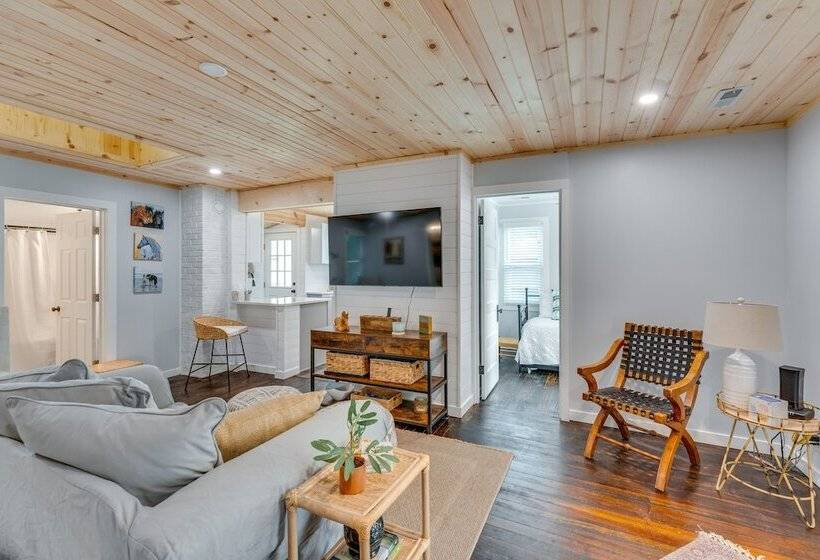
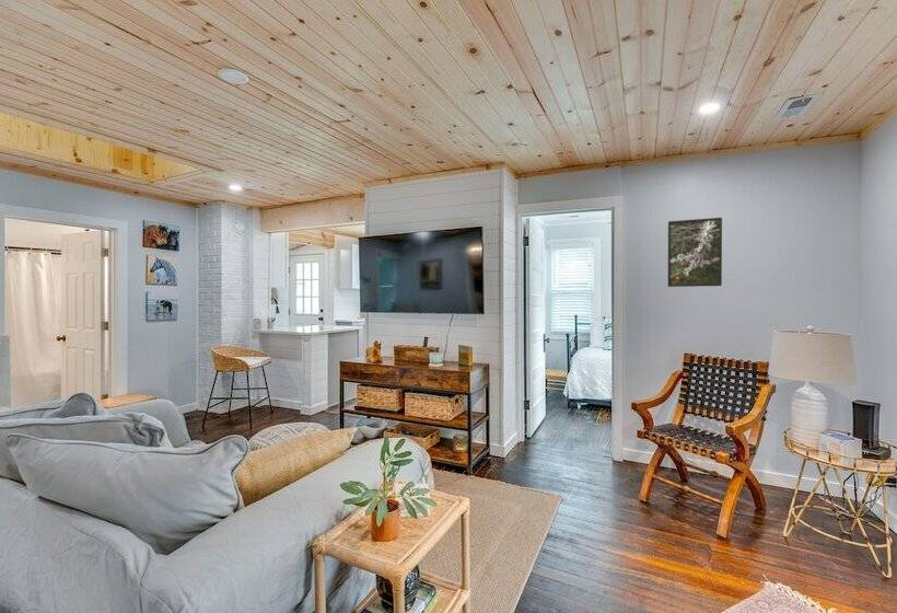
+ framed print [667,217,723,288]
